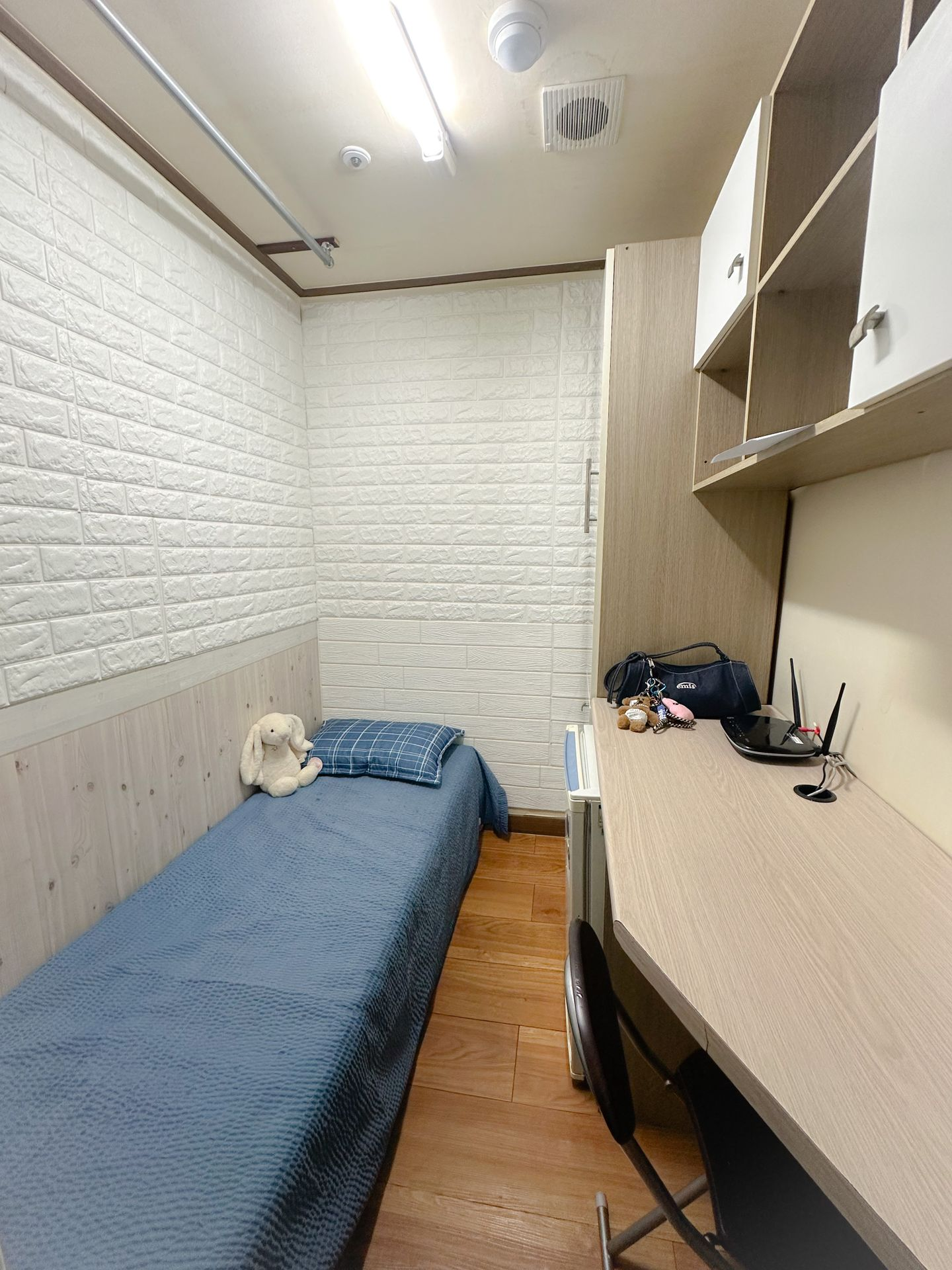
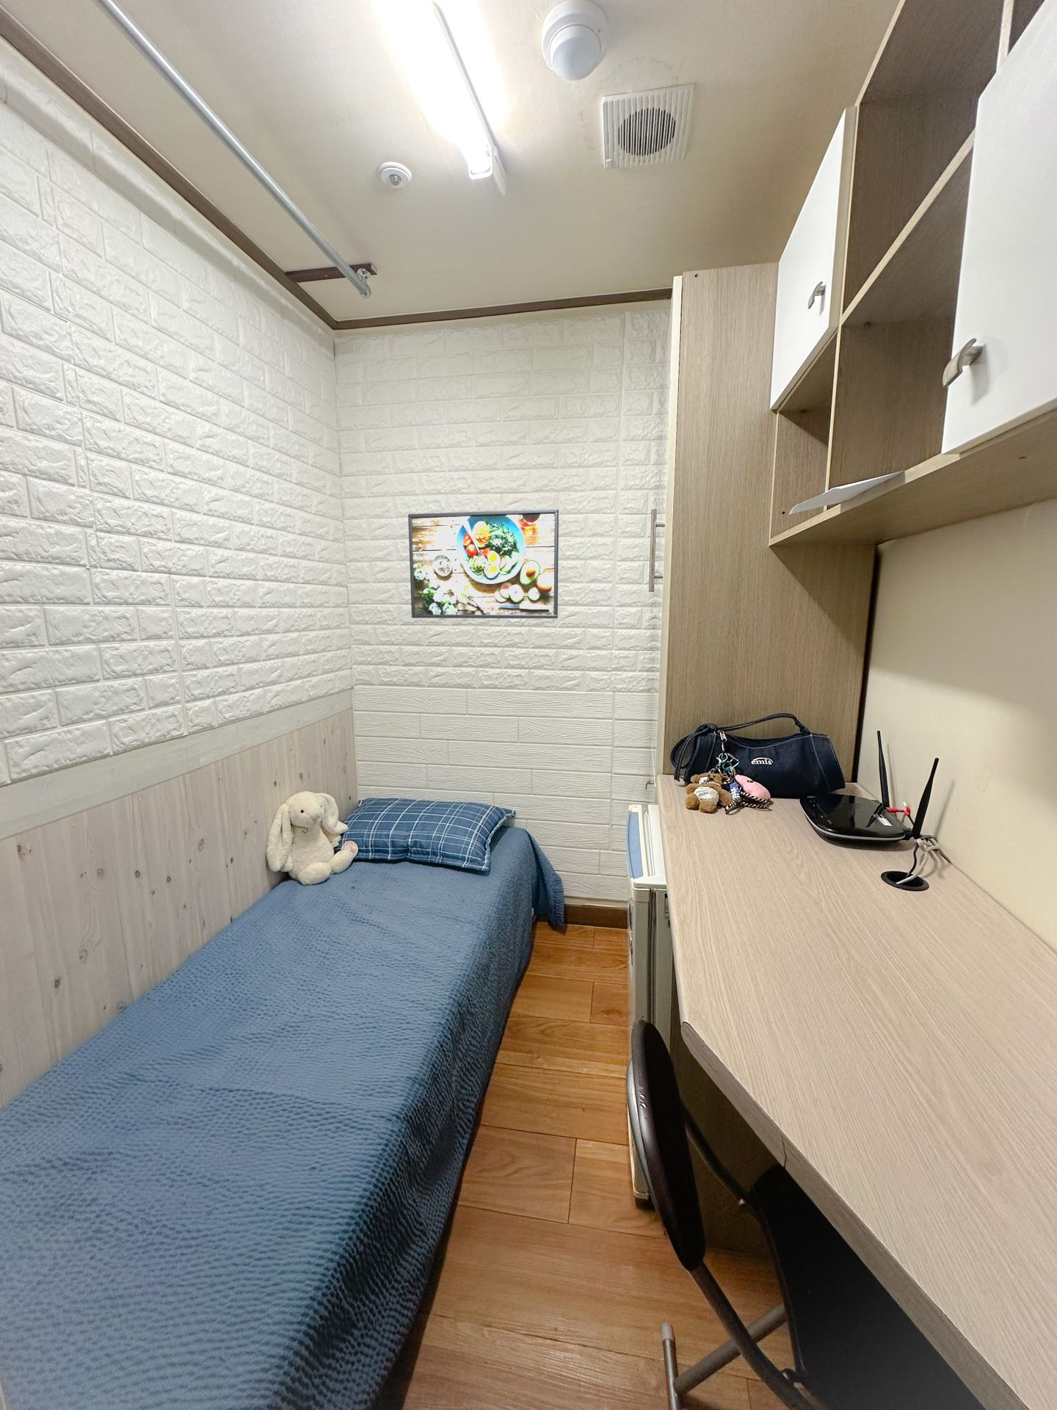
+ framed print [407,508,560,620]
